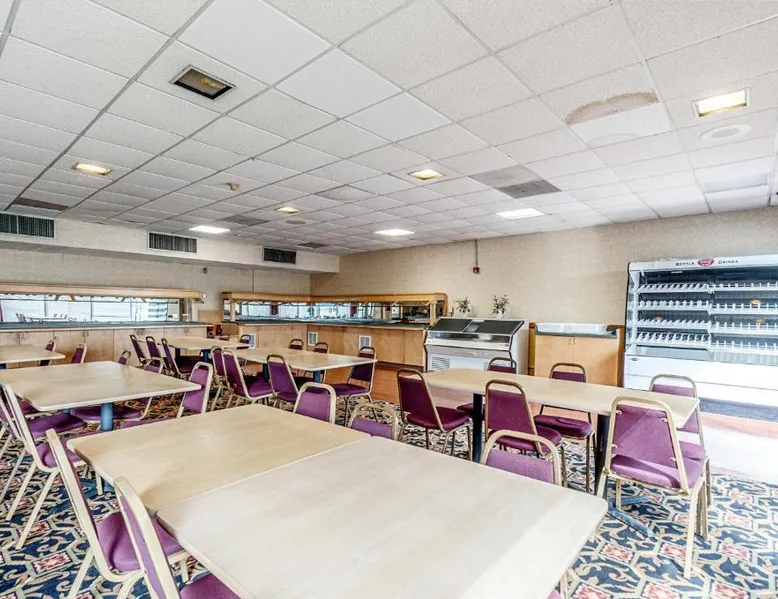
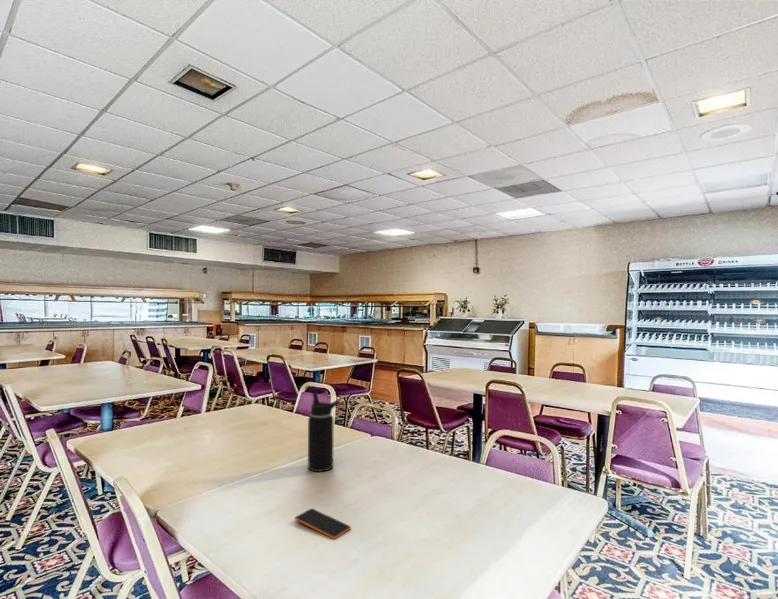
+ smartphone [294,508,352,540]
+ water bottle [307,391,341,473]
